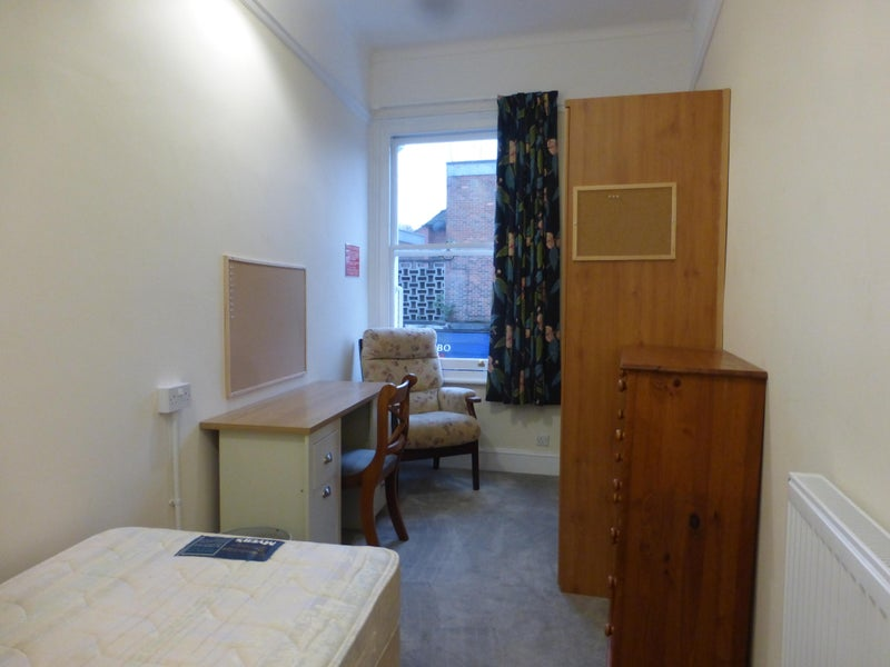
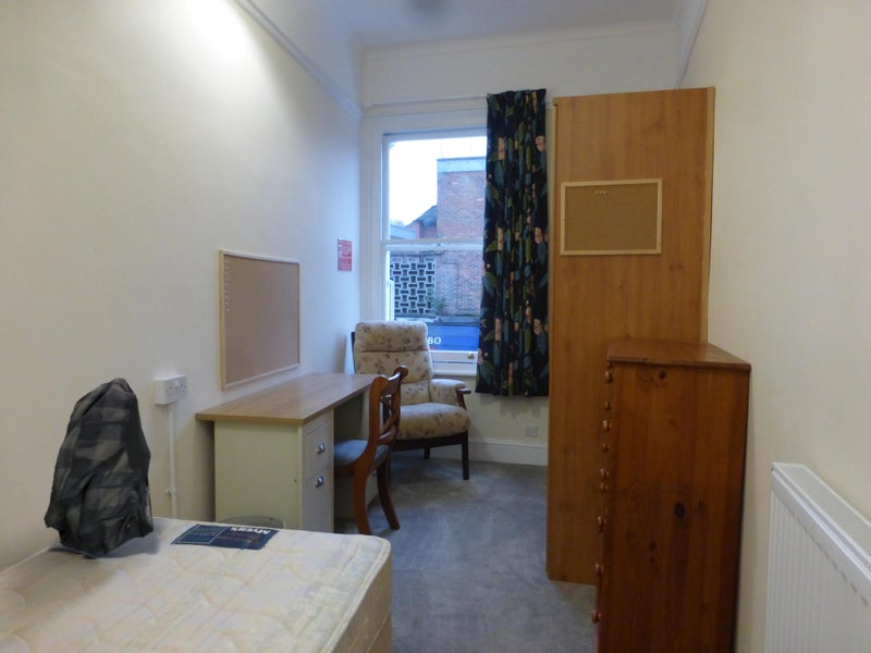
+ jacket [42,377,155,557]
